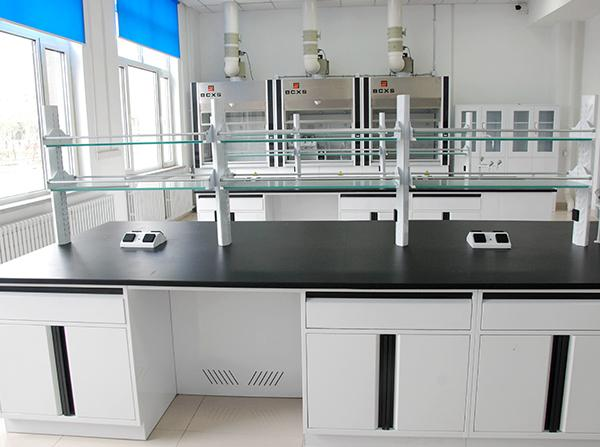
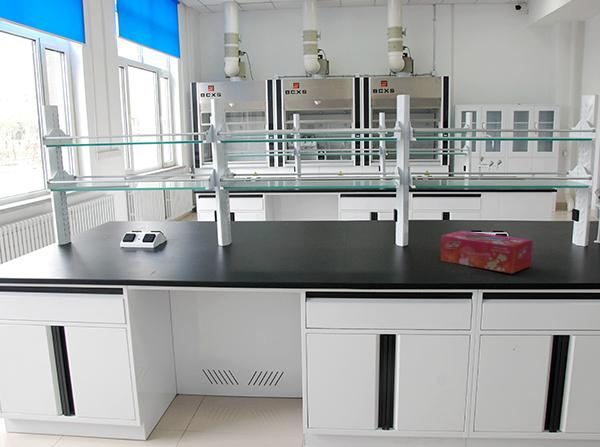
+ tissue box [440,230,533,274]
